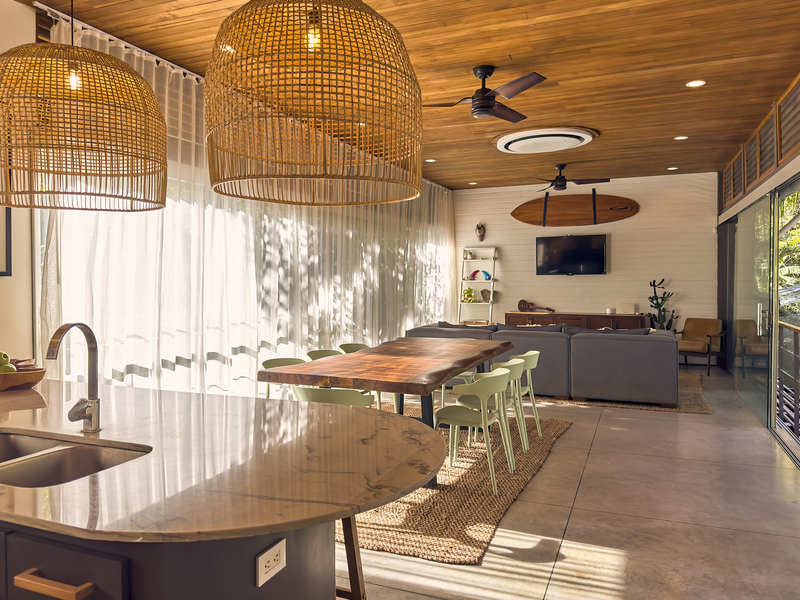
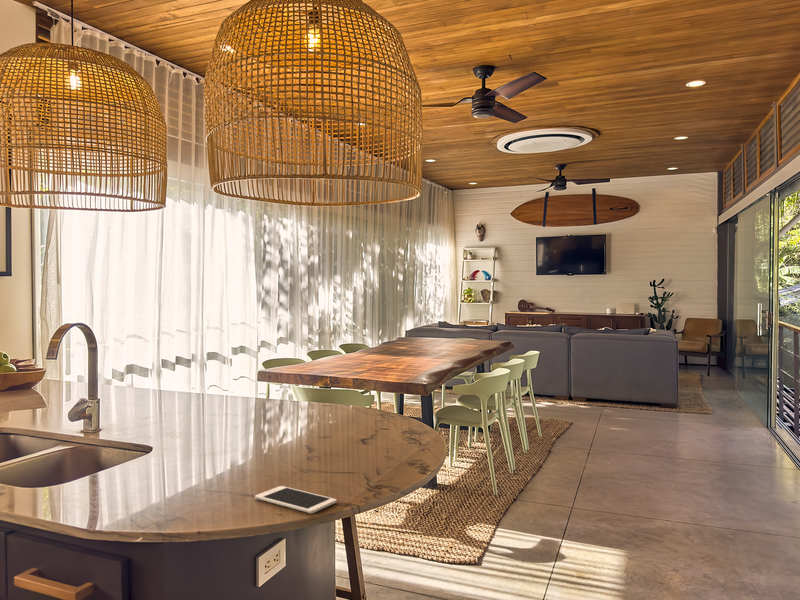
+ cell phone [254,485,337,514]
